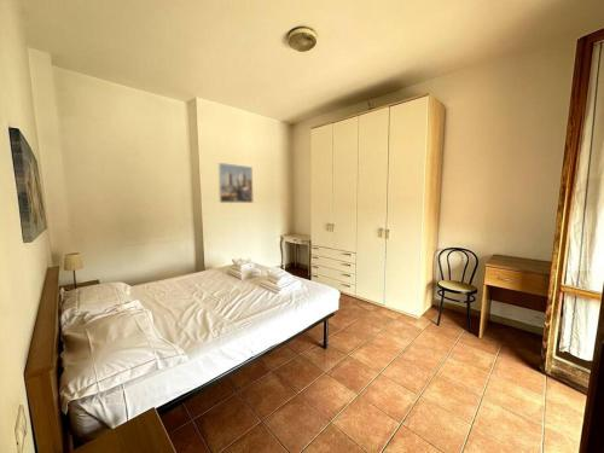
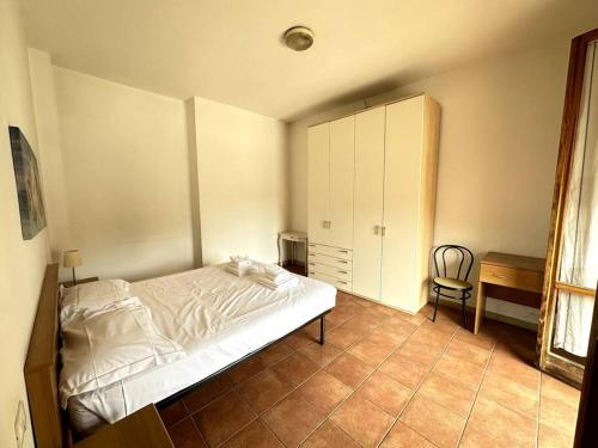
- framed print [217,162,254,204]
